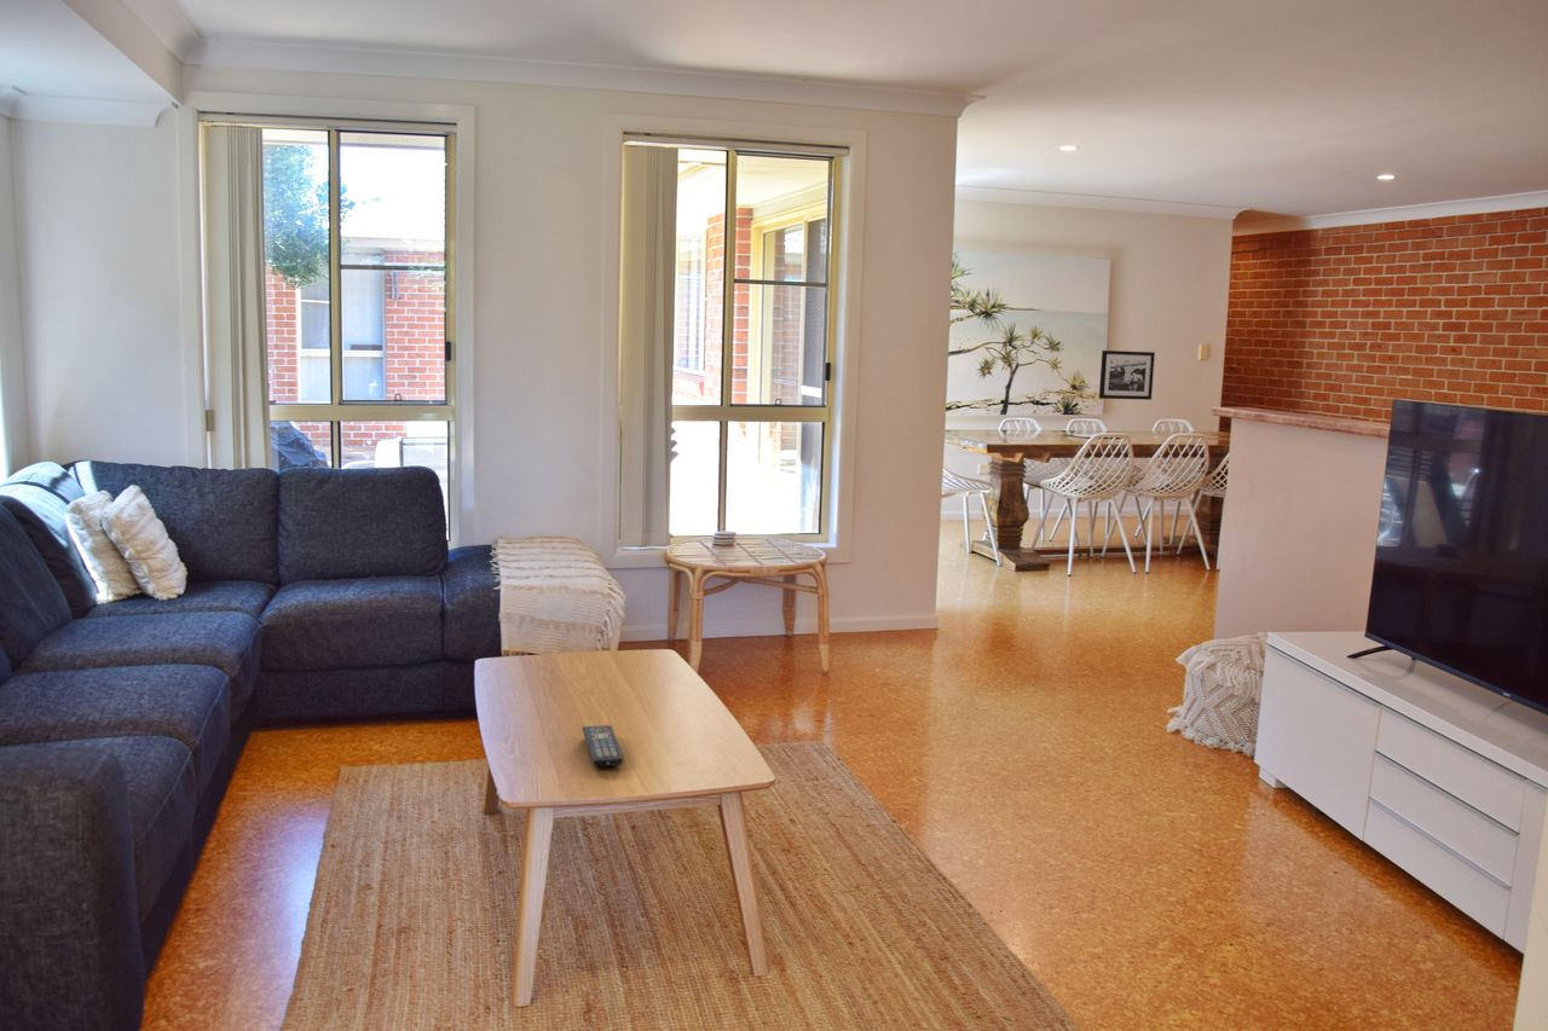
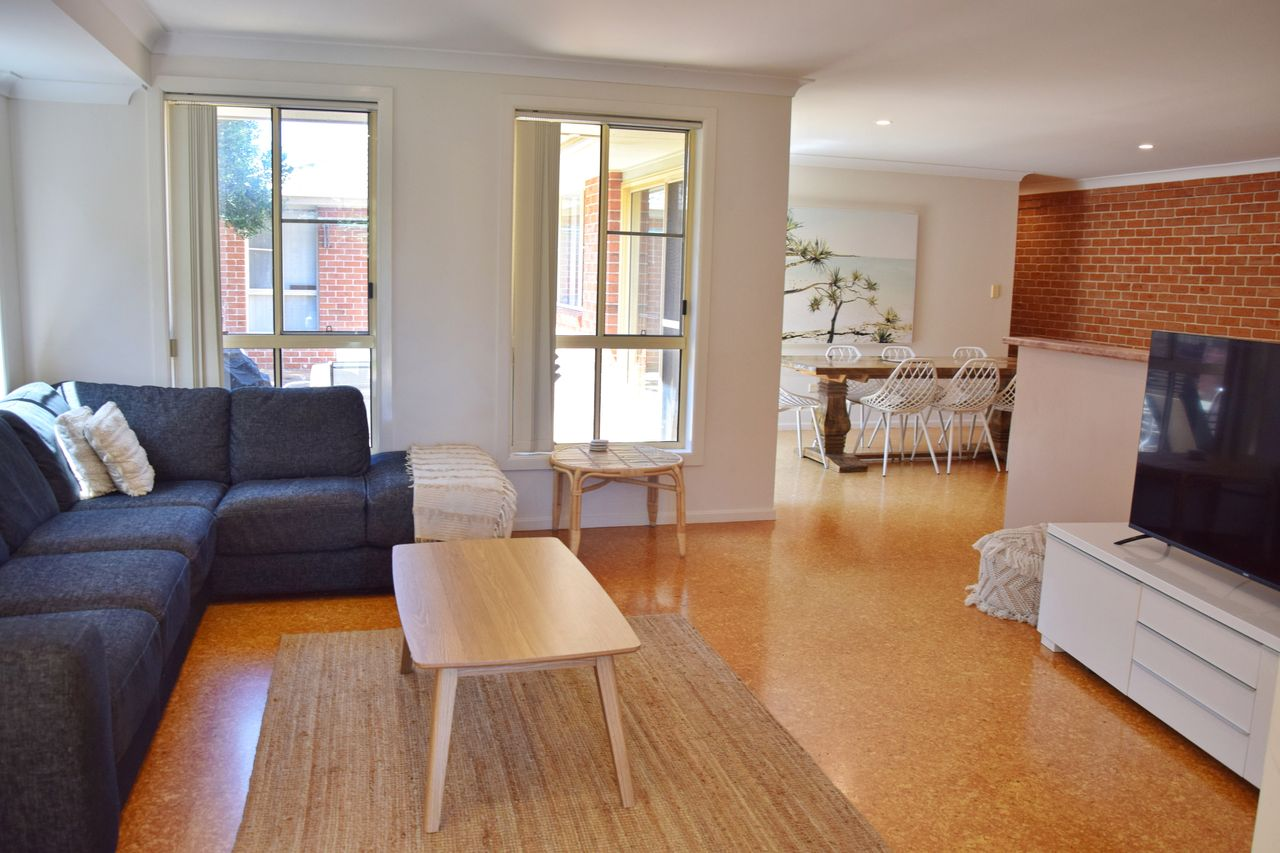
- remote control [580,724,624,768]
- picture frame [1098,349,1156,401]
